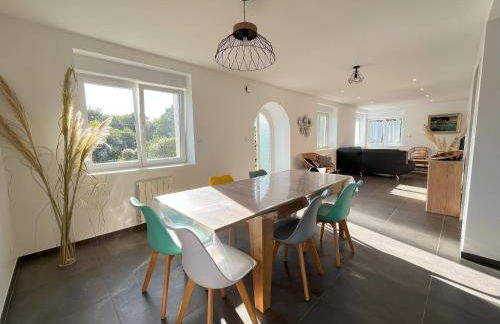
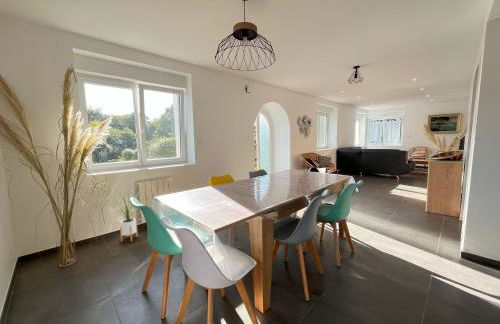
+ house plant [110,190,141,243]
